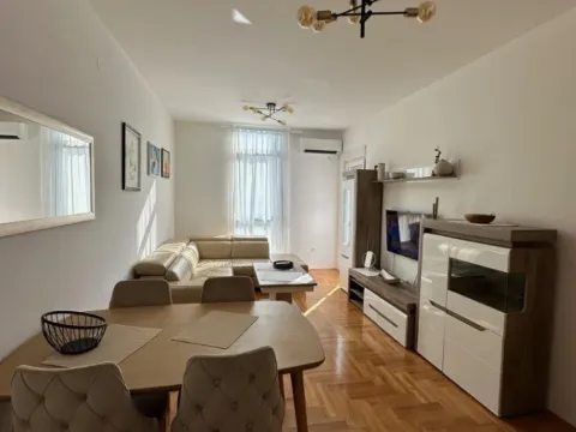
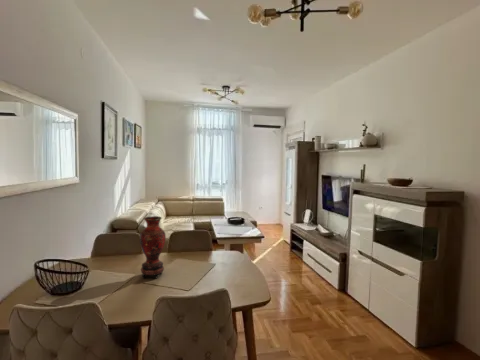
+ vase [139,215,167,280]
